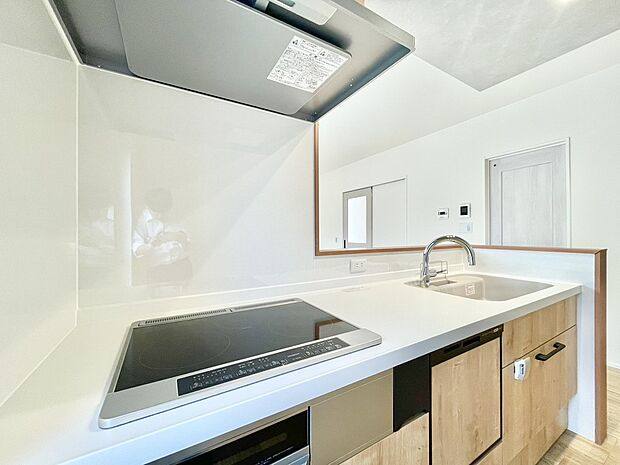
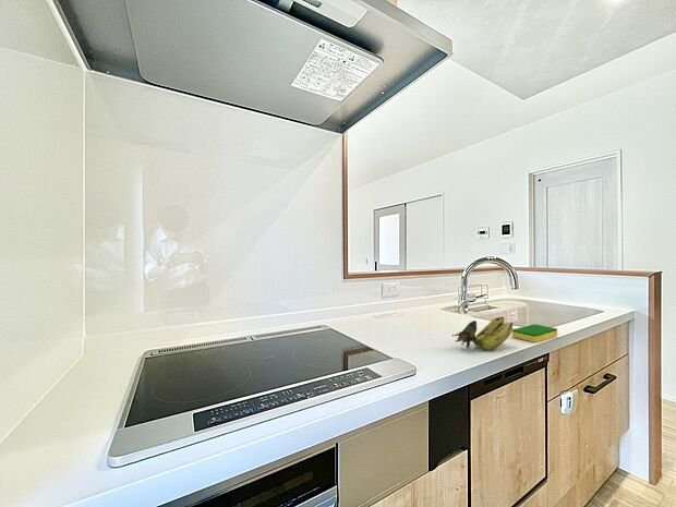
+ banana [451,316,514,351]
+ dish sponge [511,323,558,343]
